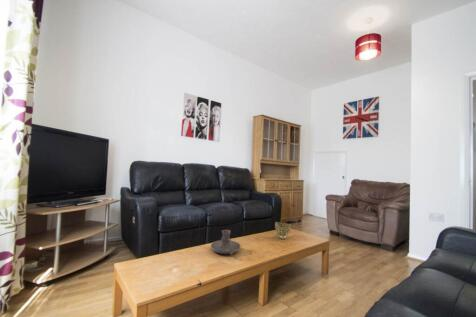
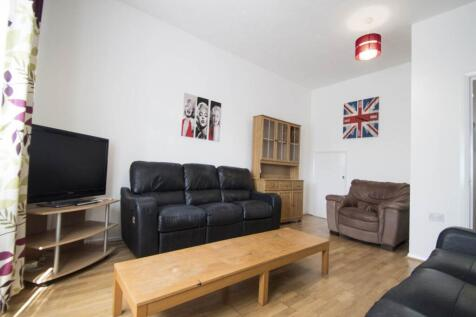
- decorative bowl [274,221,292,240]
- candle holder [210,229,241,256]
